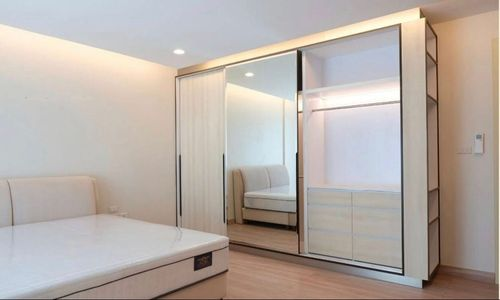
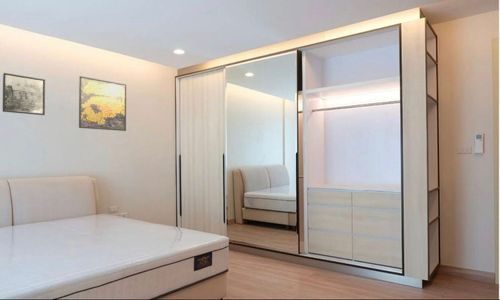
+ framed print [78,75,127,132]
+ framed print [2,72,46,116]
